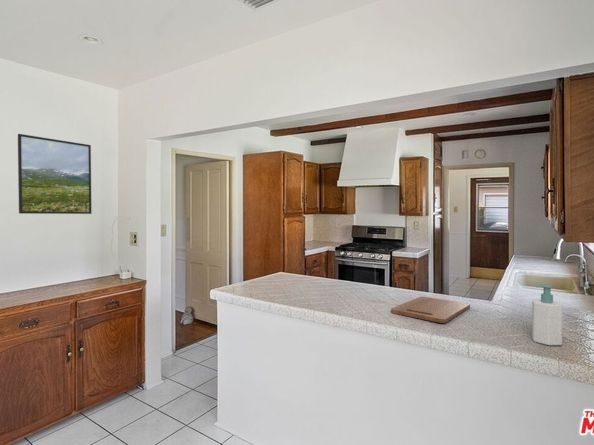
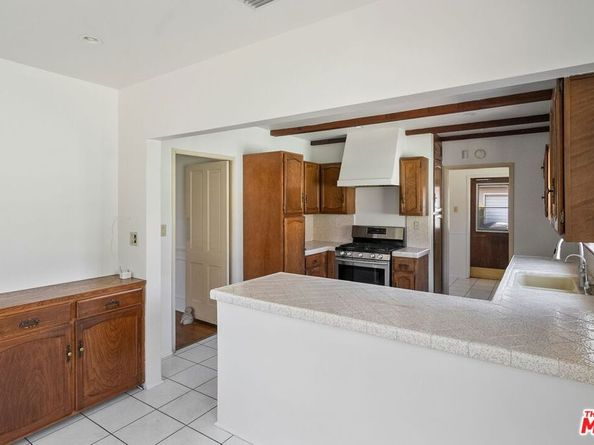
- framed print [17,133,93,215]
- soap bottle [531,284,563,346]
- cutting board [390,296,471,324]
